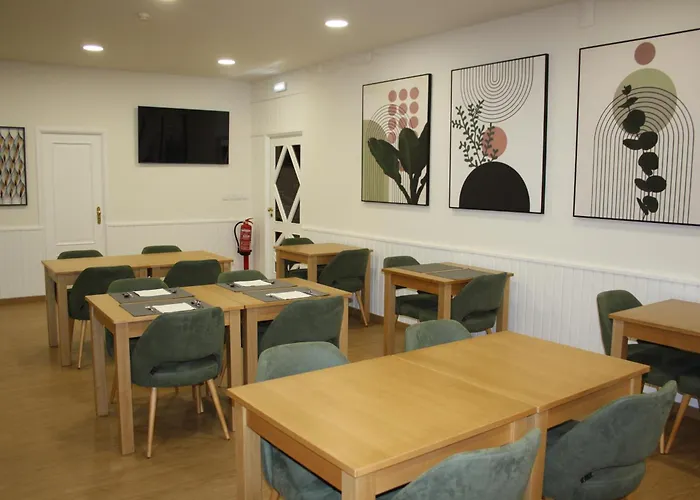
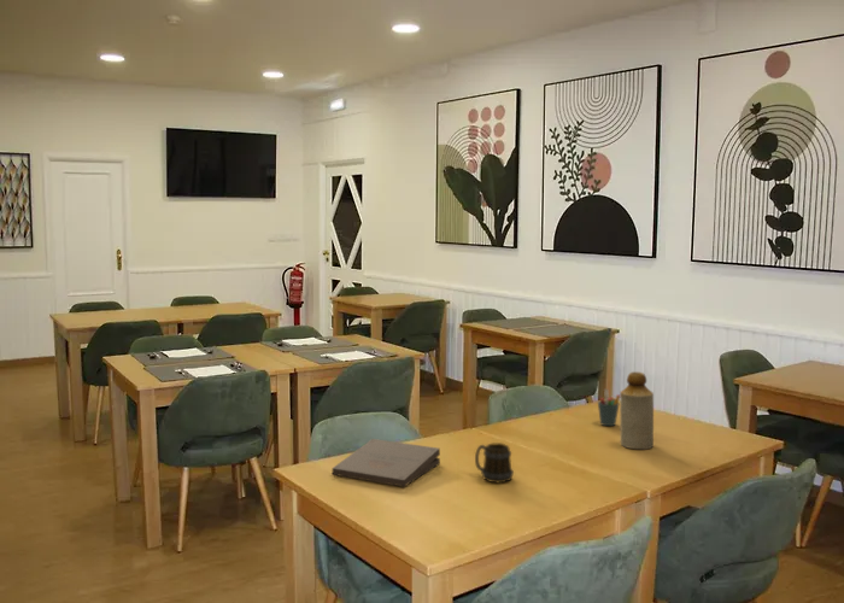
+ pizza box [332,438,441,488]
+ bottle [619,370,655,450]
+ pen holder [597,388,621,427]
+ mug [474,441,515,484]
